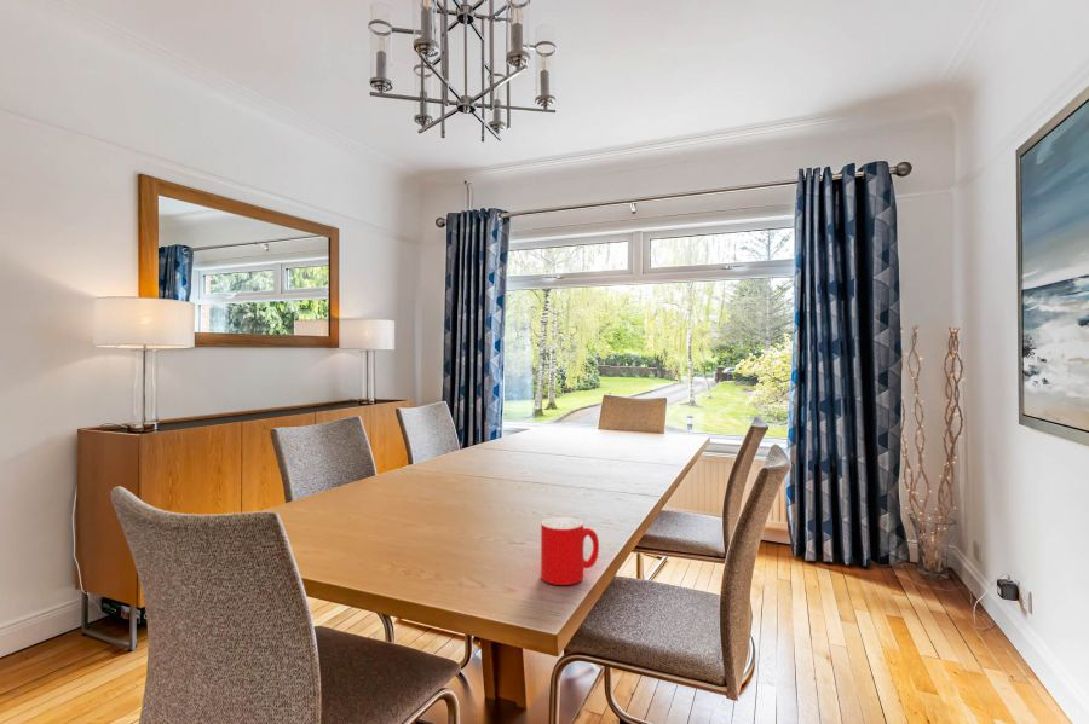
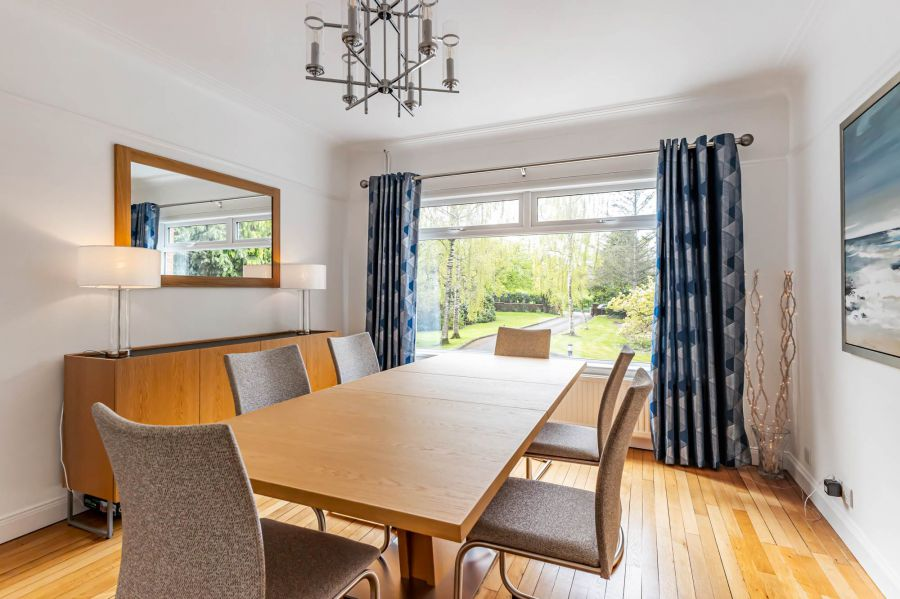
- cup [540,516,600,586]
